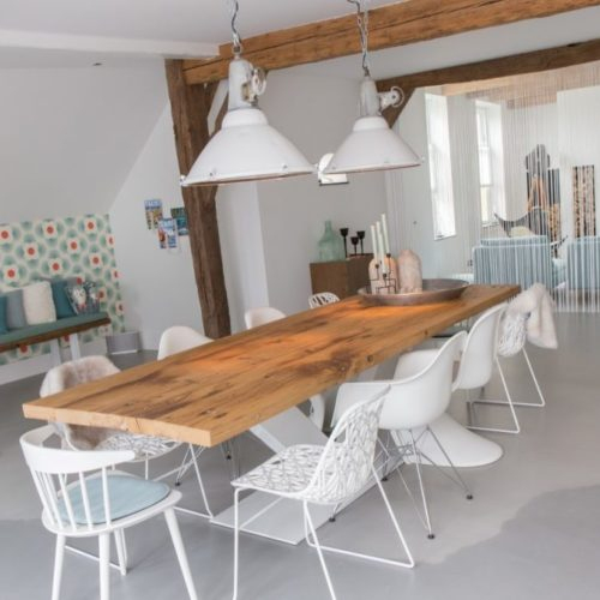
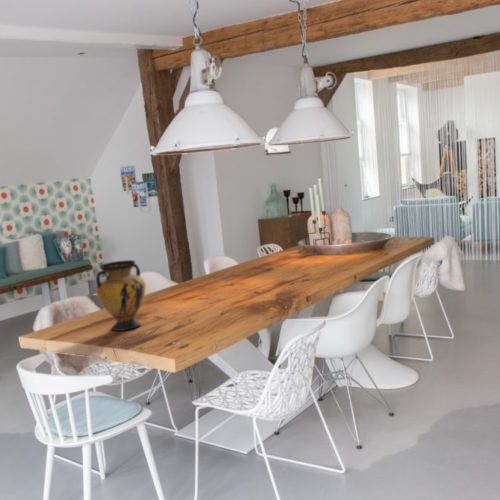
+ vase [95,259,147,332]
